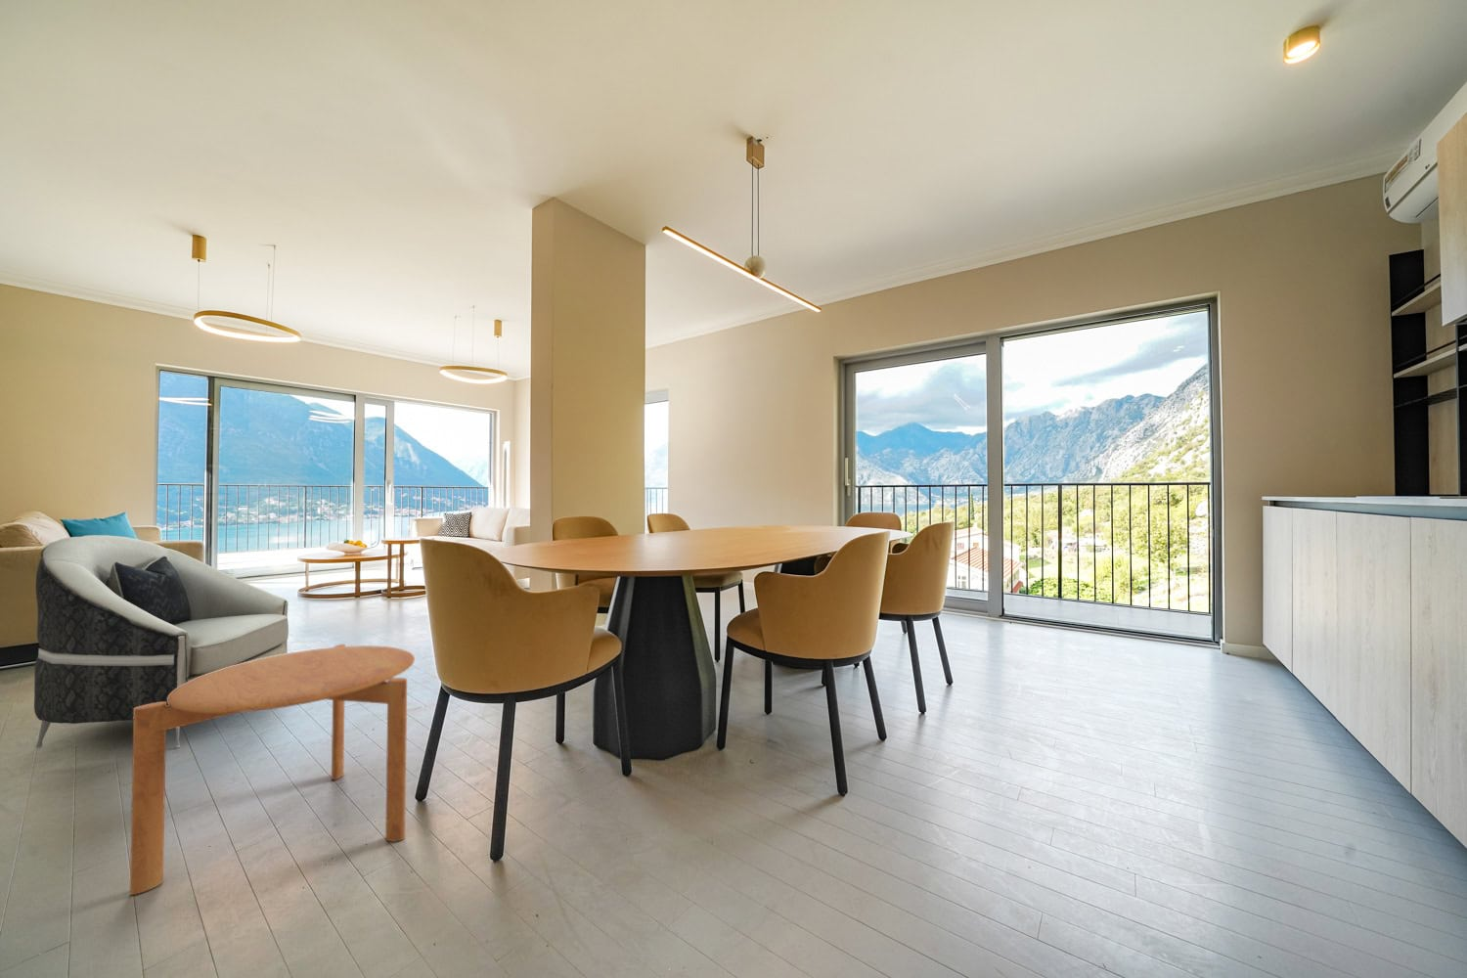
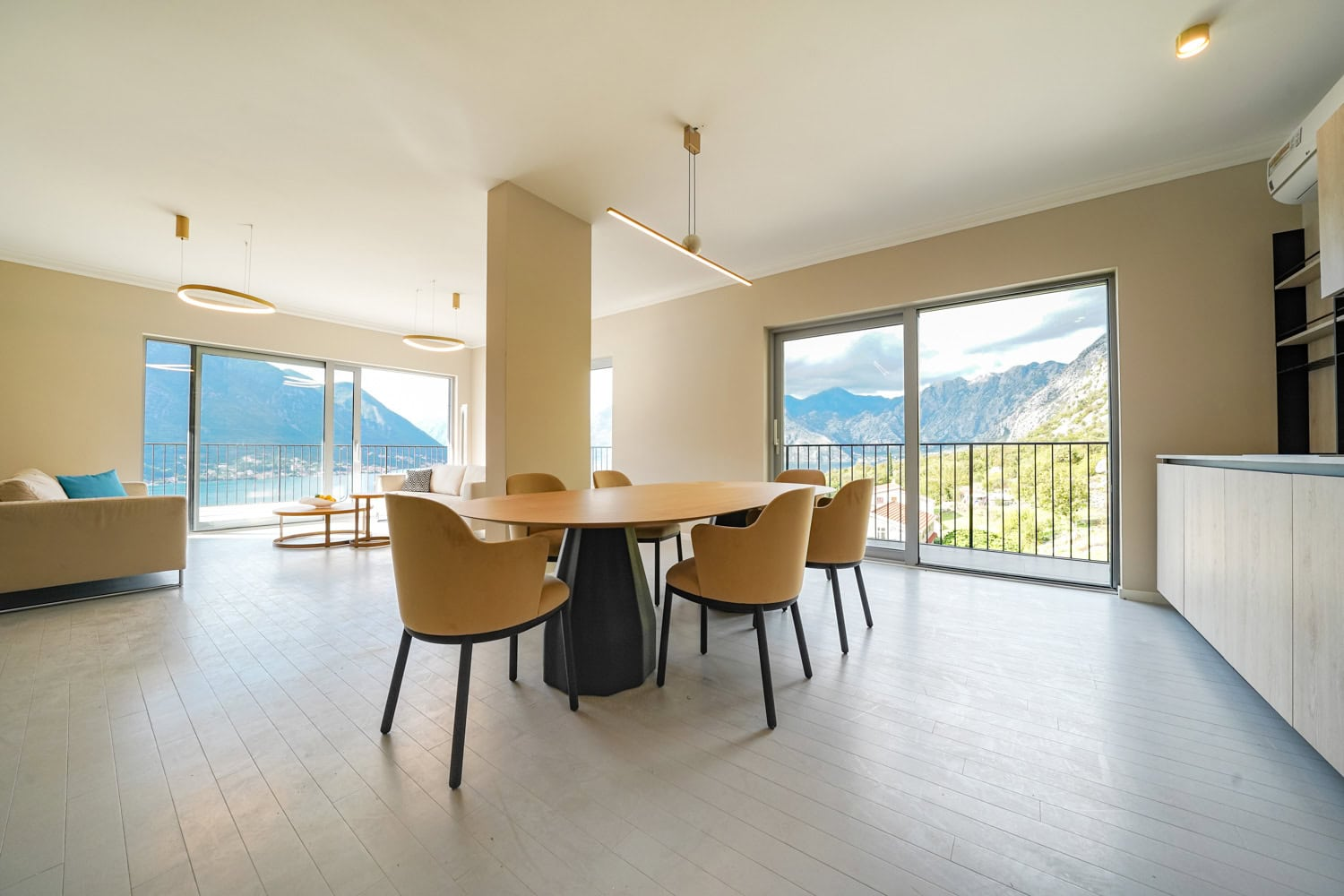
- side table [129,643,416,896]
- armchair [33,534,289,750]
